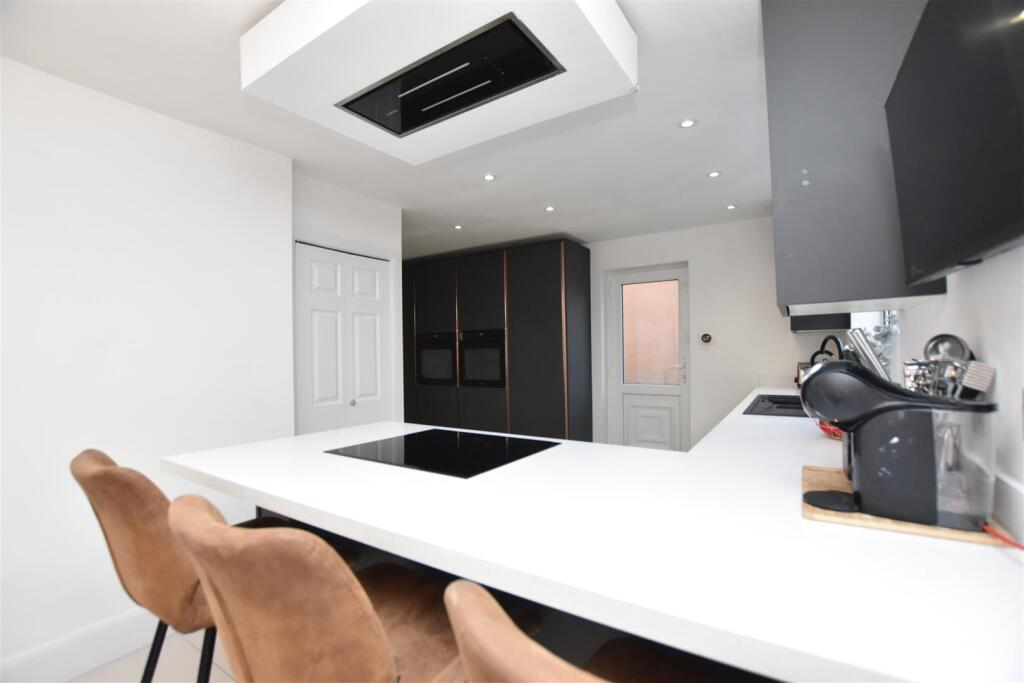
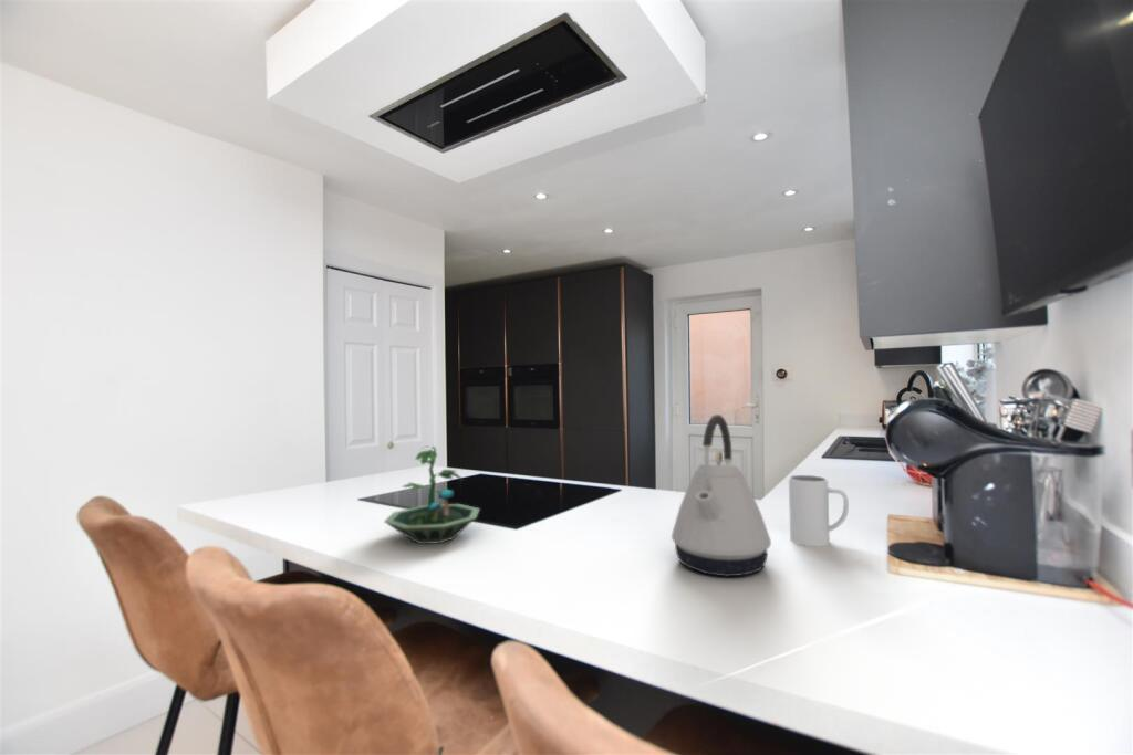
+ kettle [671,413,772,578]
+ mug [788,474,850,547]
+ terrarium [383,444,481,545]
